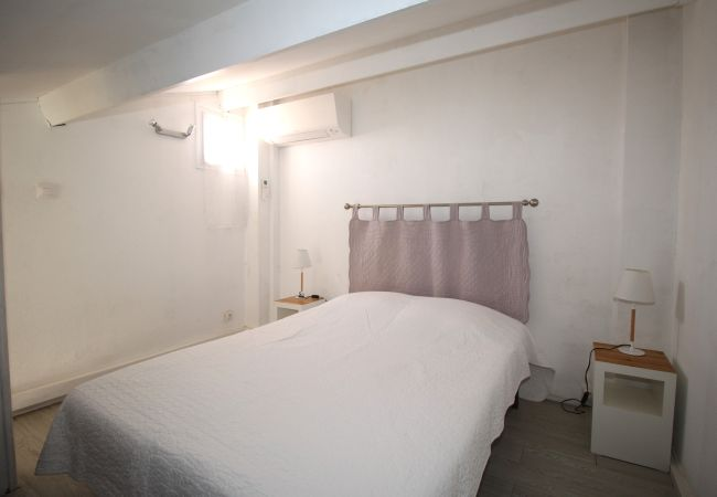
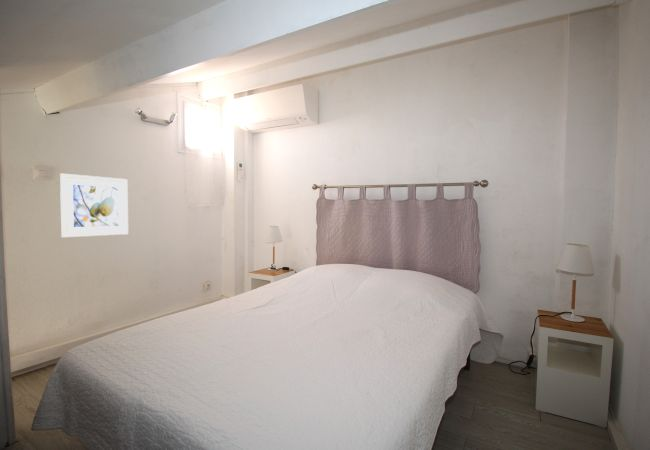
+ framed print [59,172,129,238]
